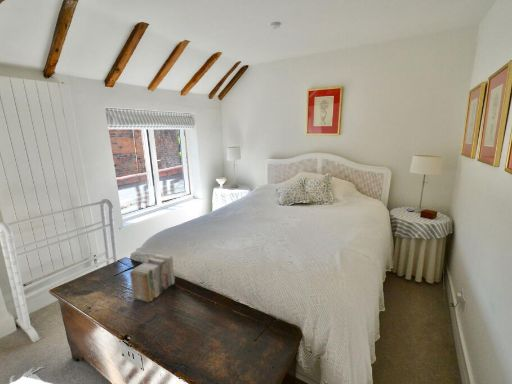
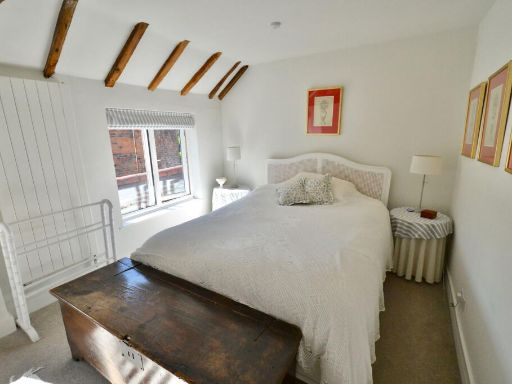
- books [129,253,176,303]
